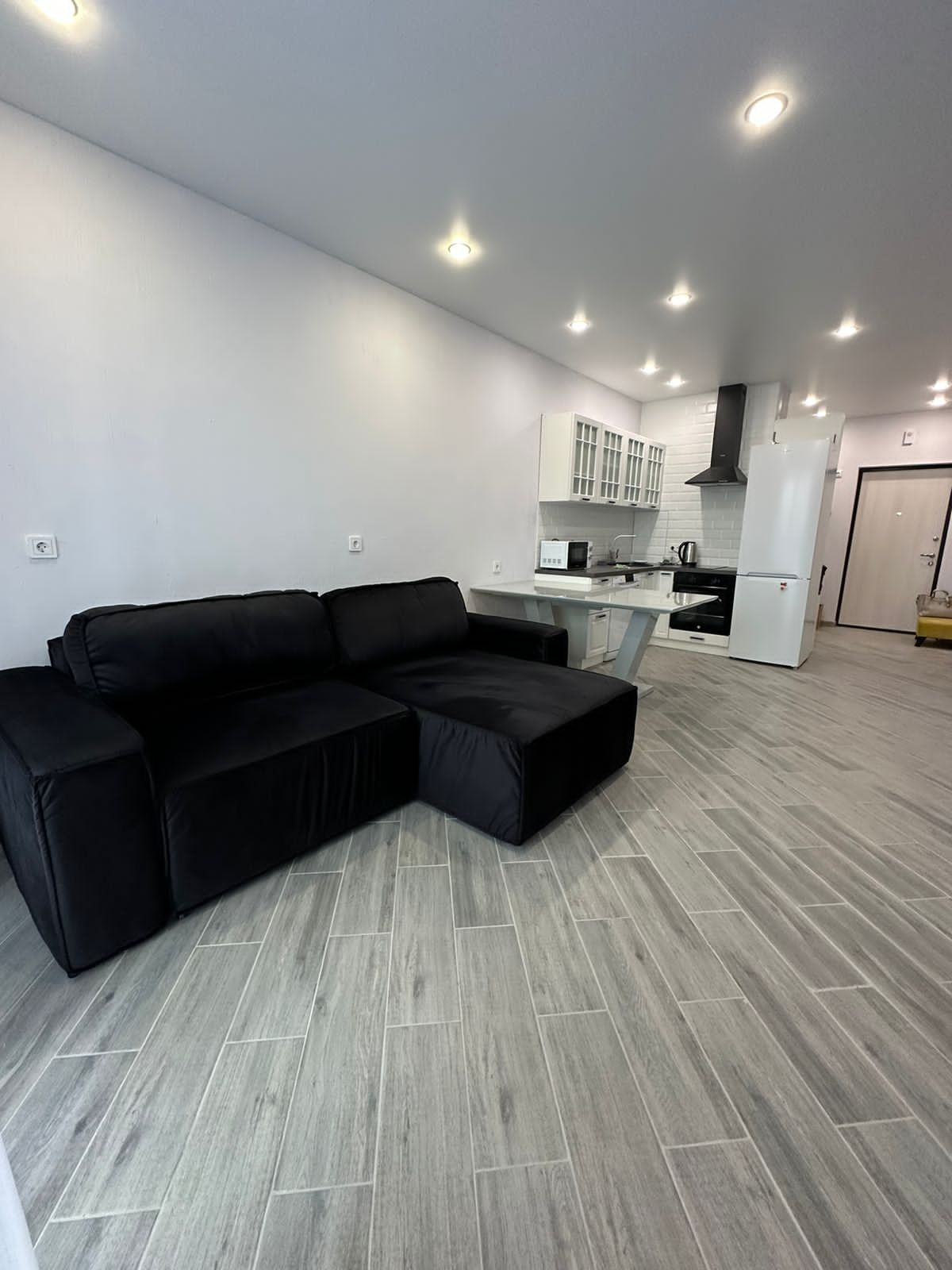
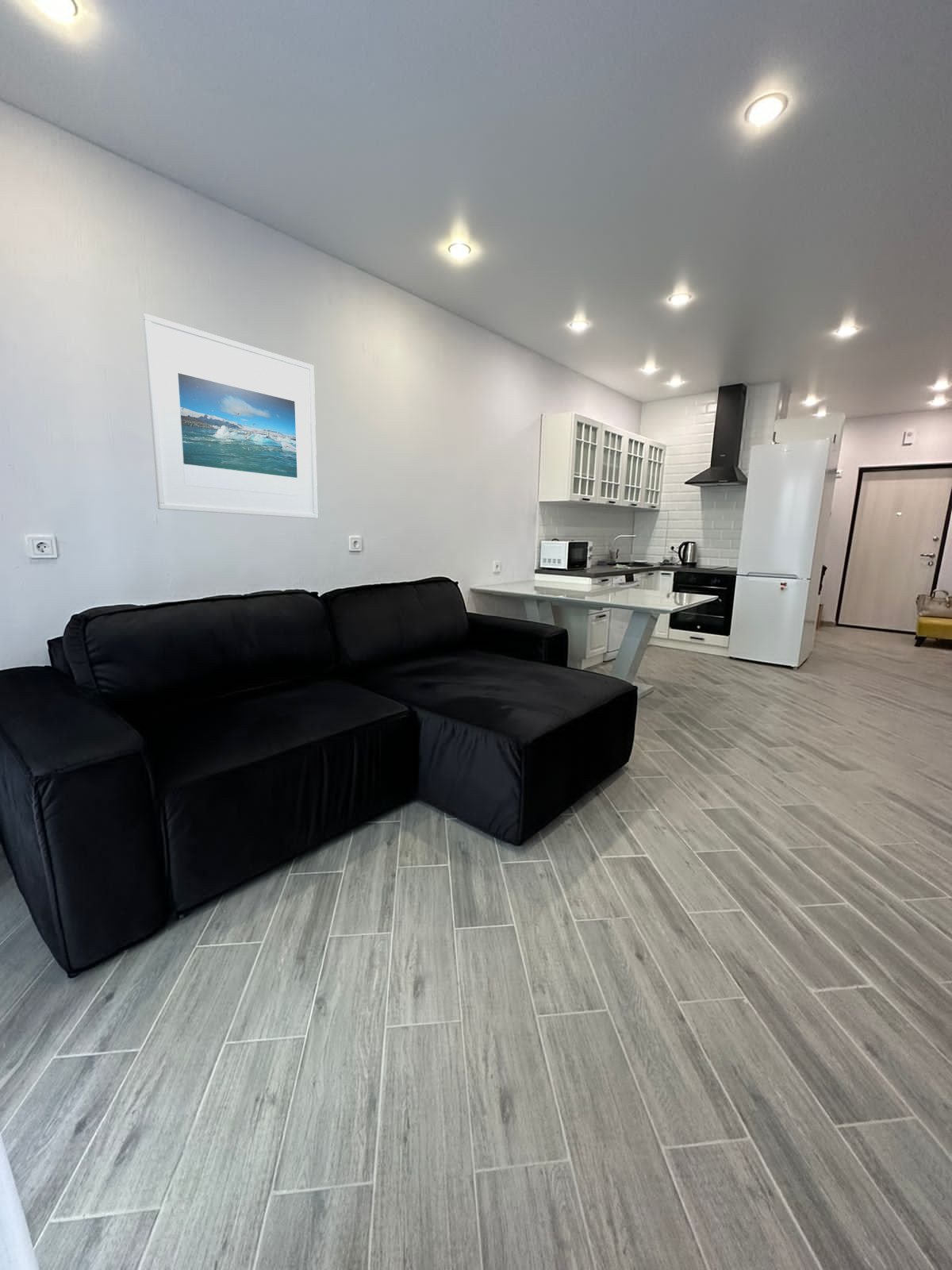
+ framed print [142,313,319,519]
